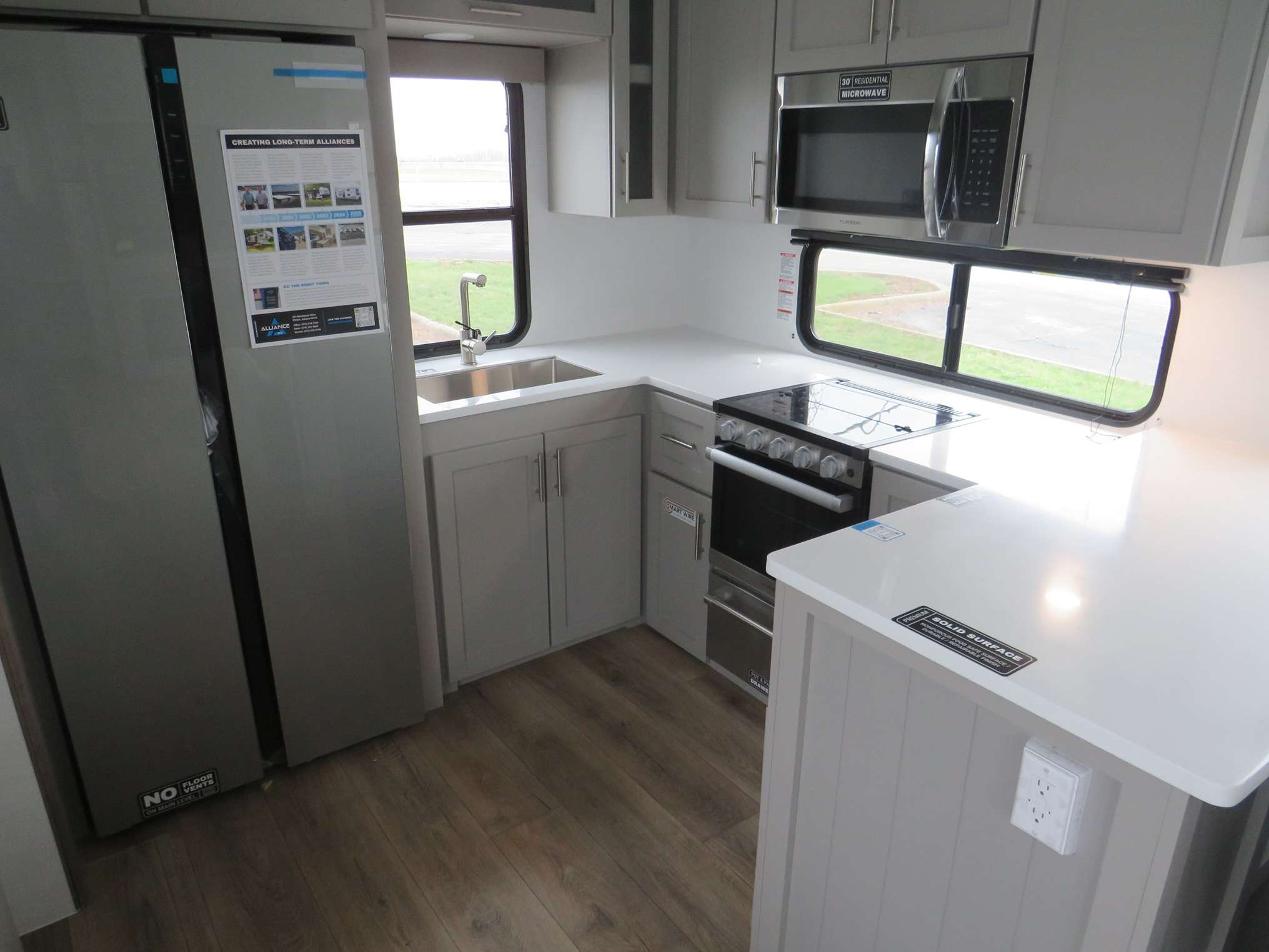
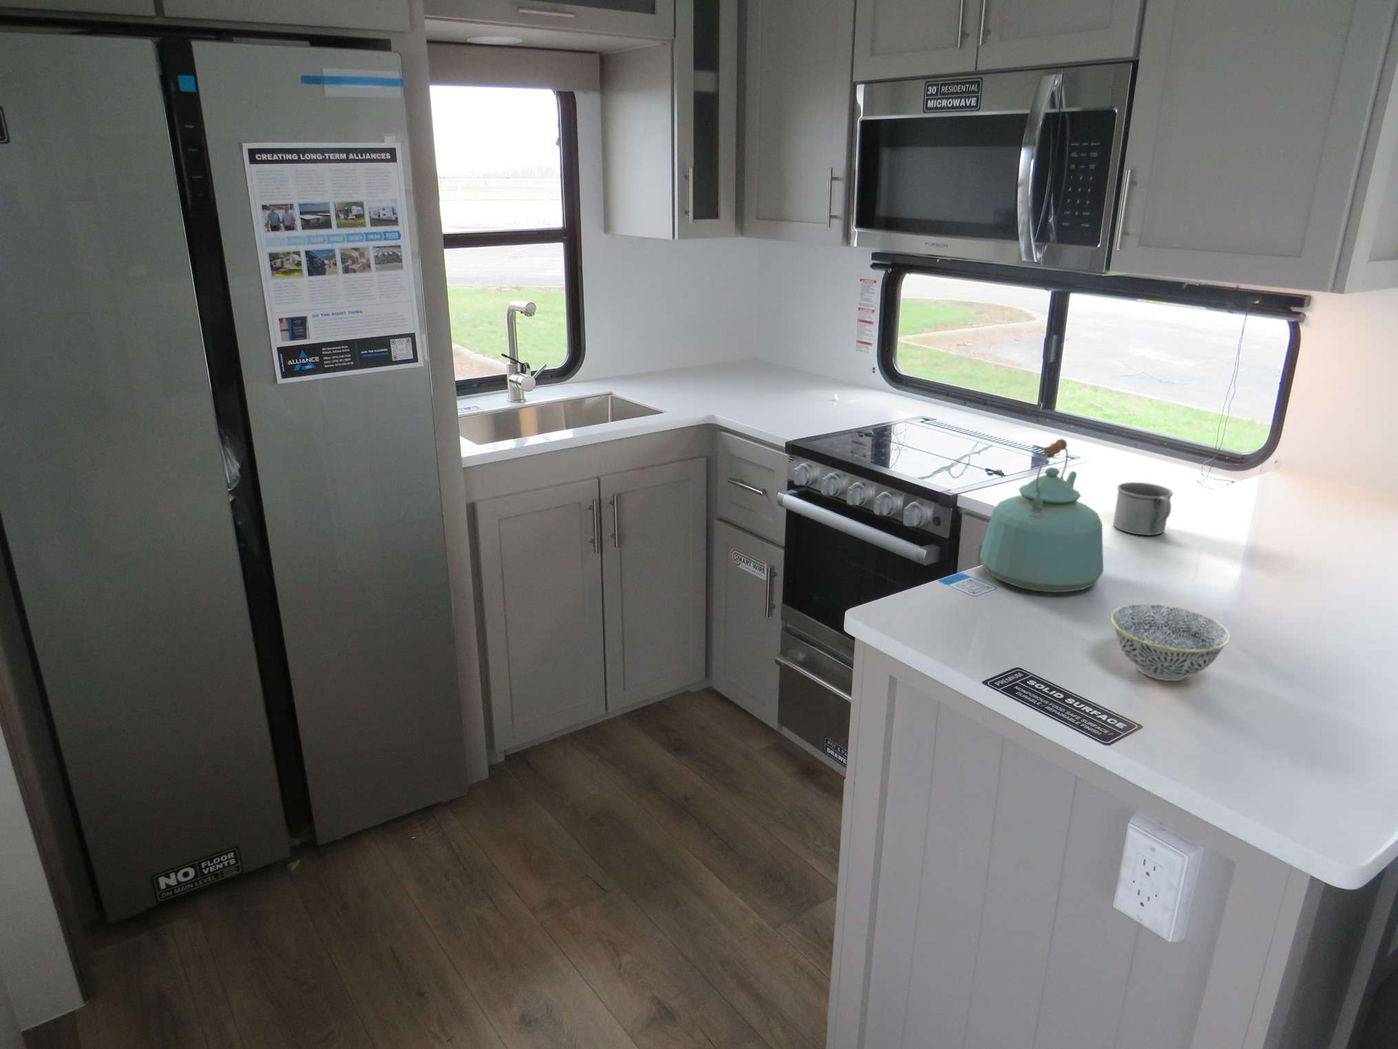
+ mug [1113,482,1173,536]
+ kettle [979,439,1104,593]
+ bowl [1110,603,1232,681]
